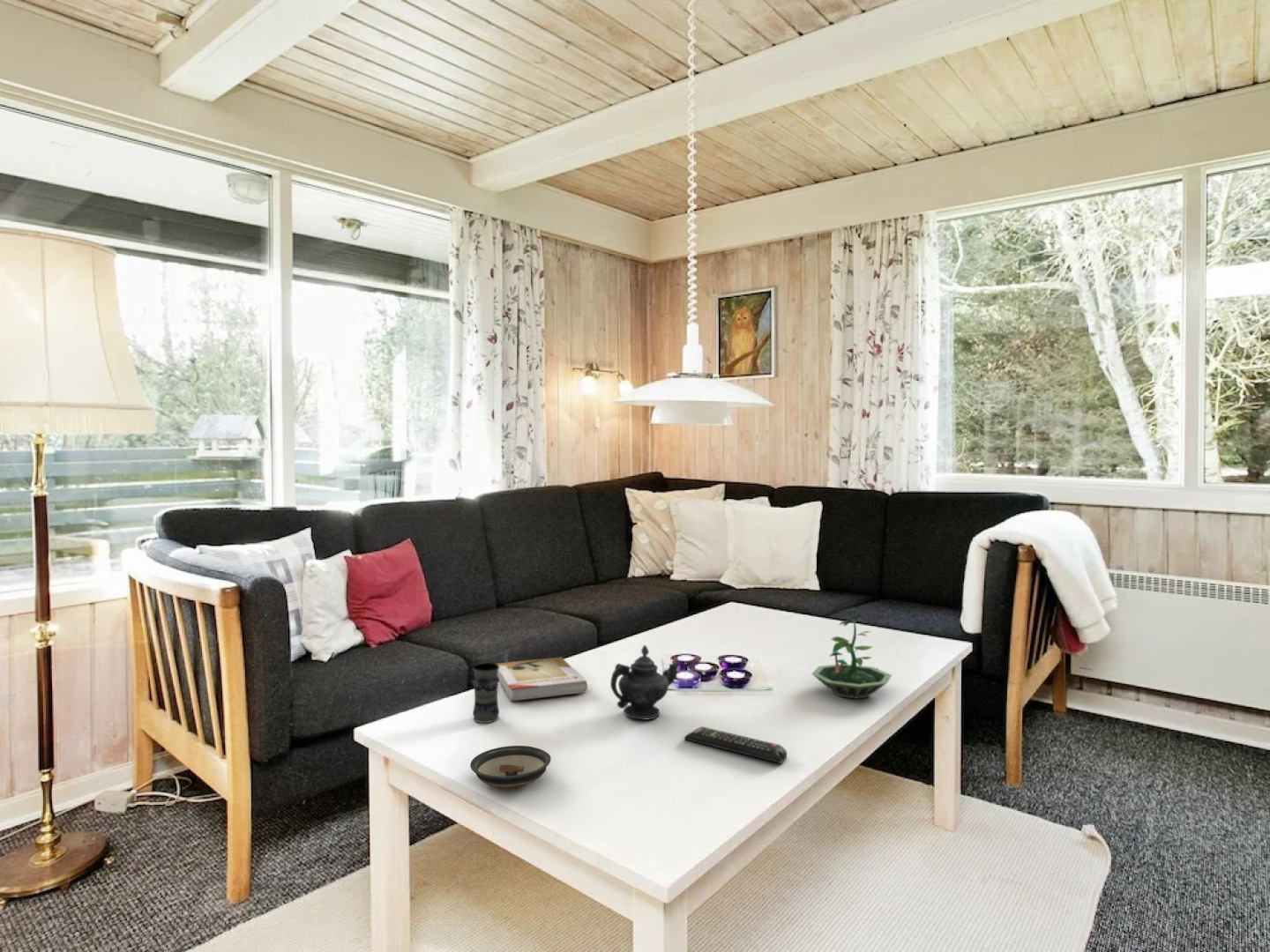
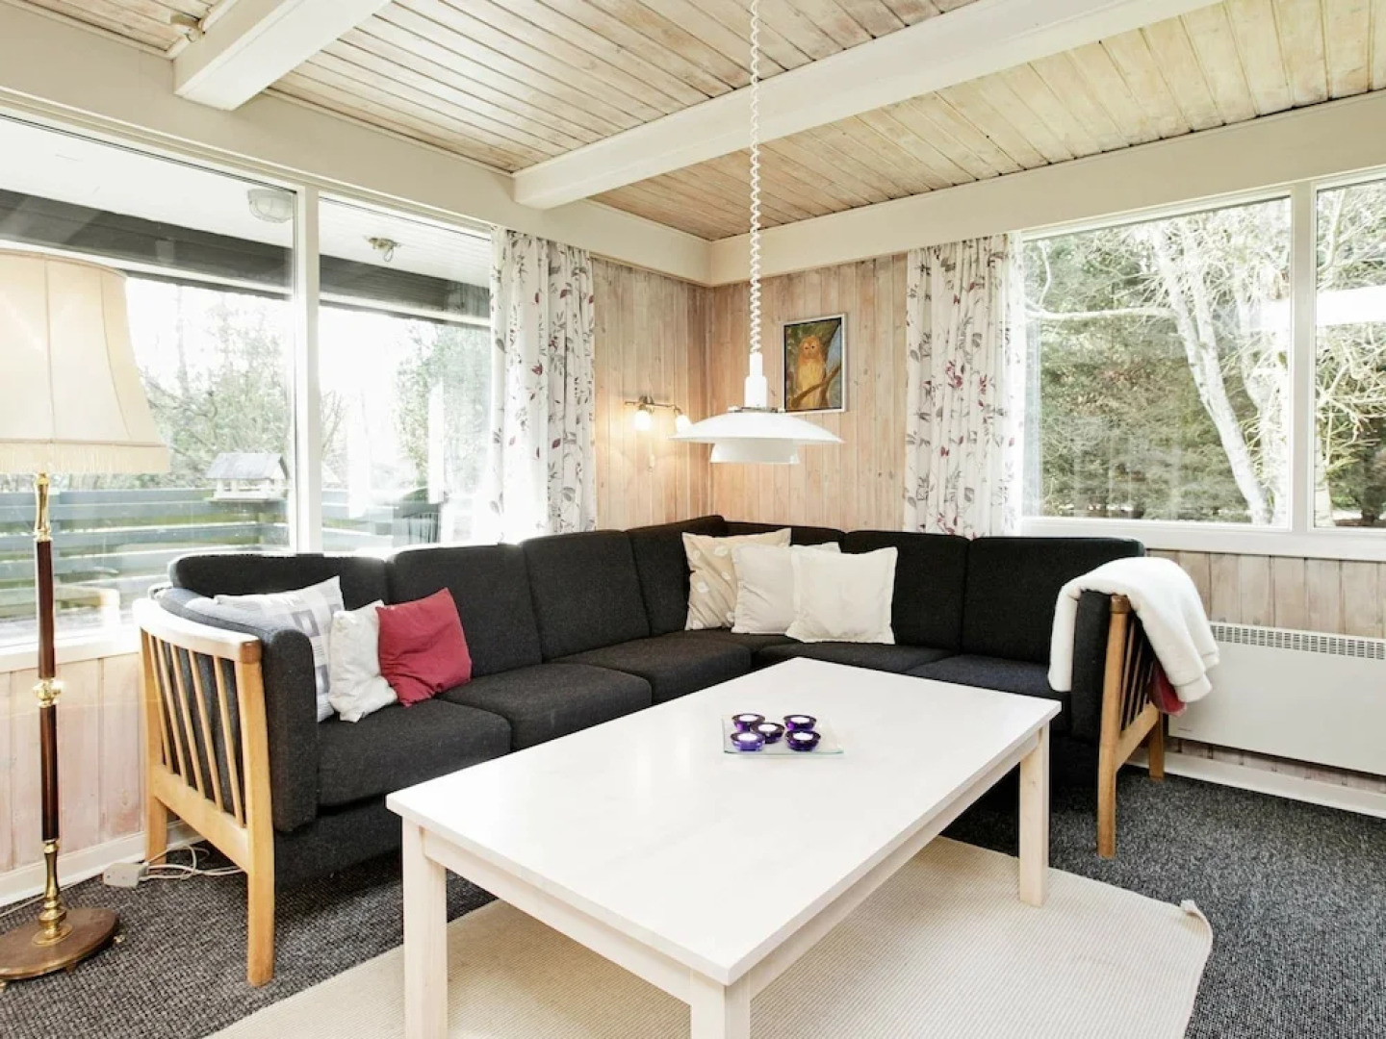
- terrarium [811,618,893,700]
- teapot [609,644,681,720]
- jar [472,662,500,724]
- book [495,656,588,702]
- saucer [469,745,552,789]
- remote control [684,725,788,764]
